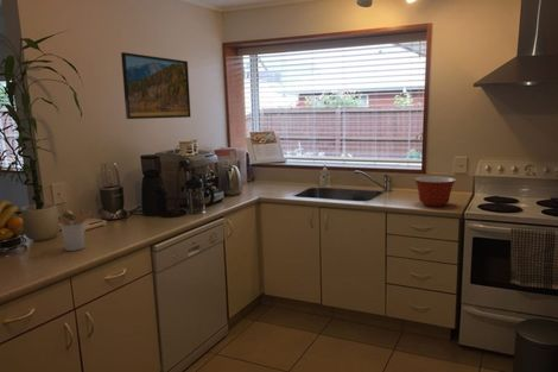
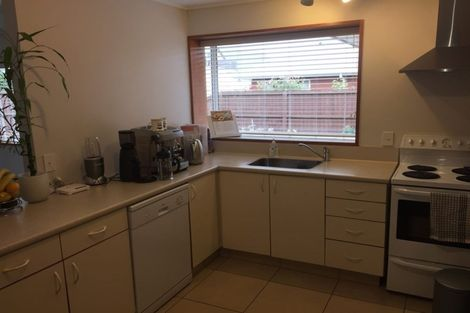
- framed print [120,51,192,120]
- mixing bowl [413,175,457,208]
- utensil holder [58,207,93,252]
